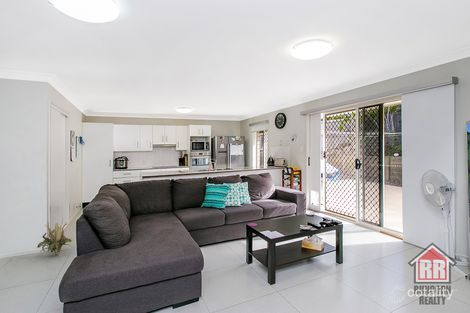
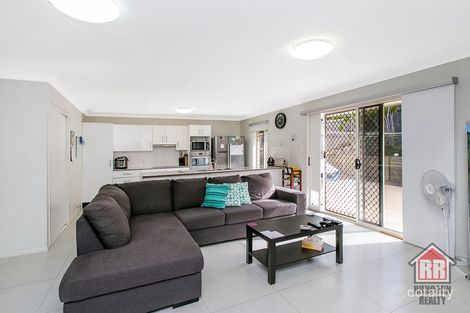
- decorative plant [36,219,73,256]
